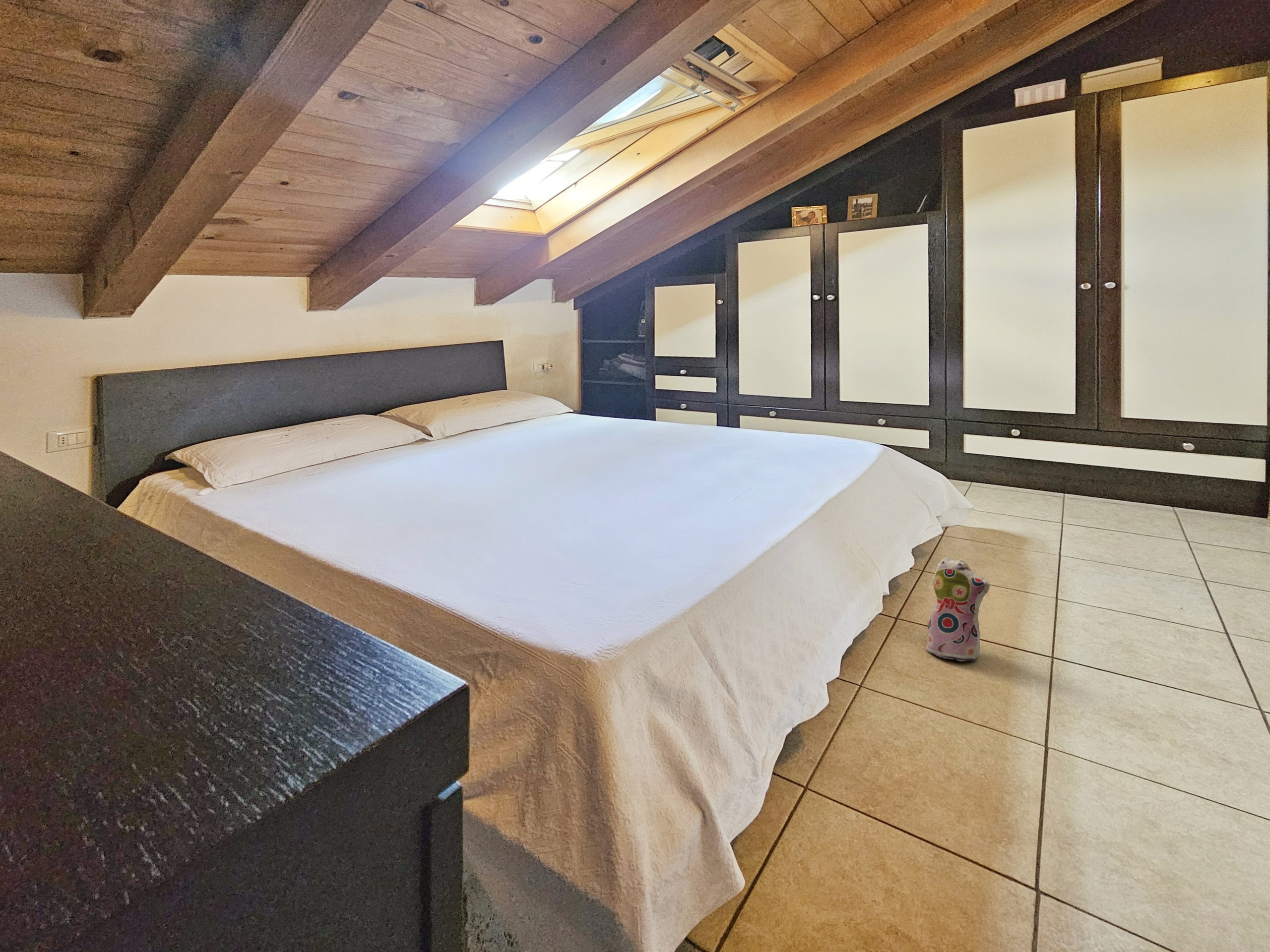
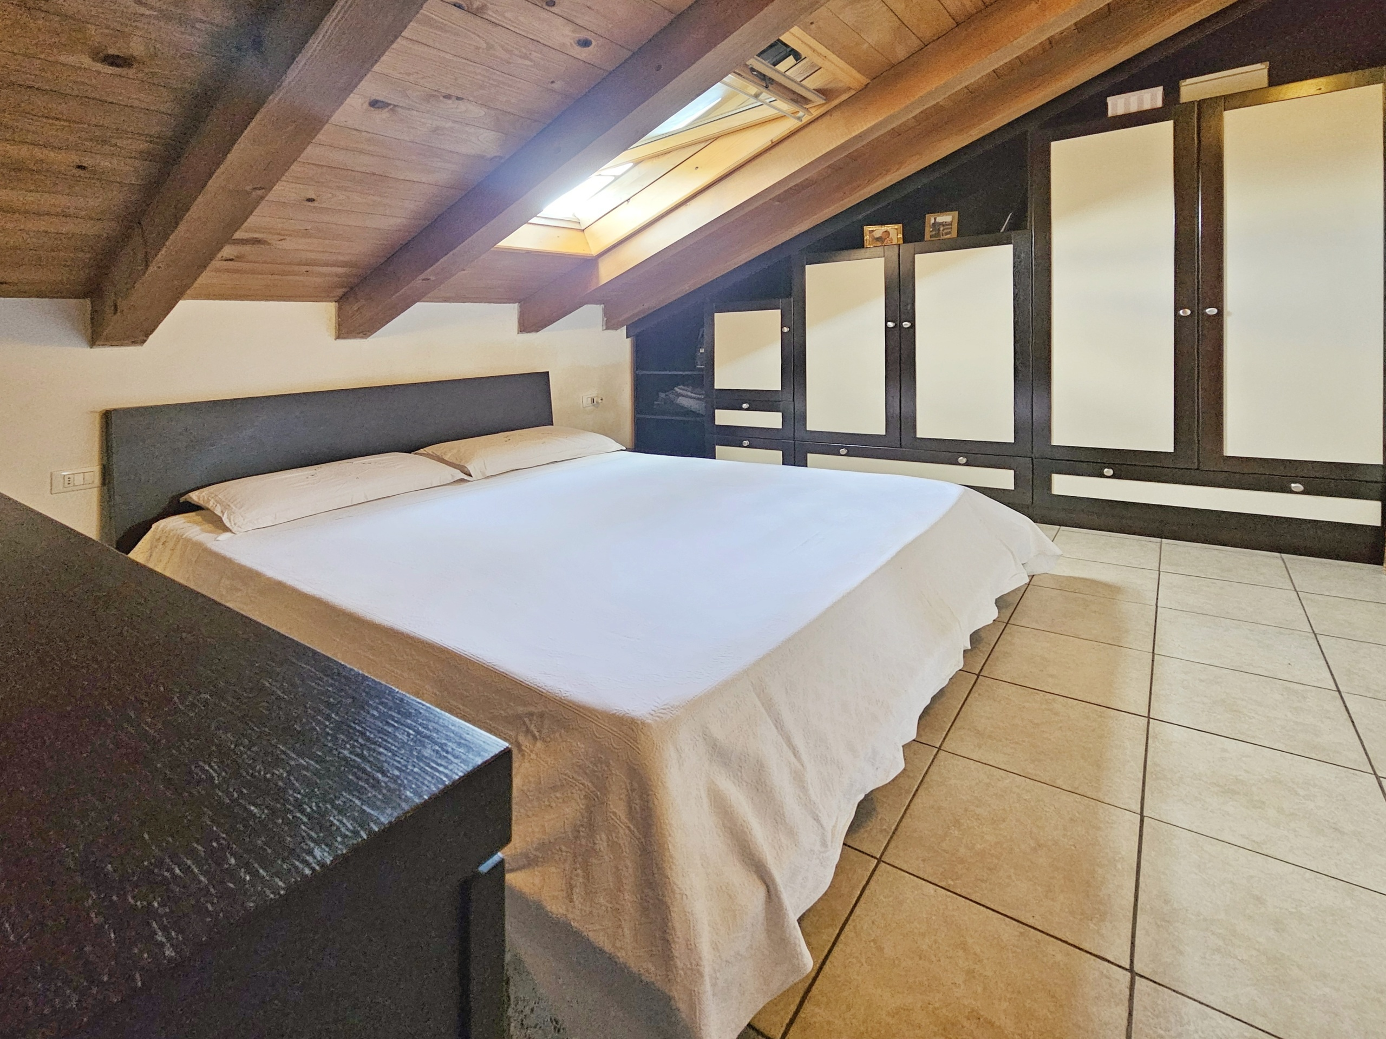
- plush toy [924,557,990,662]
